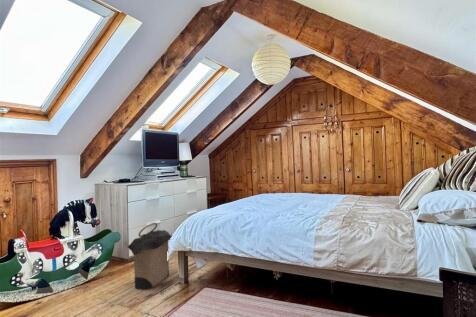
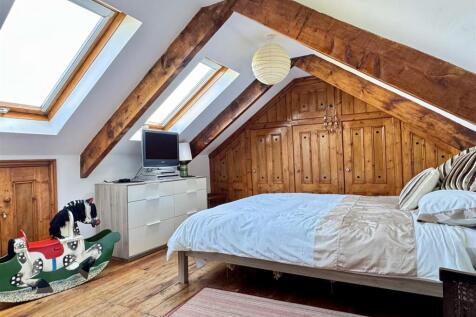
- laundry hamper [126,222,173,291]
